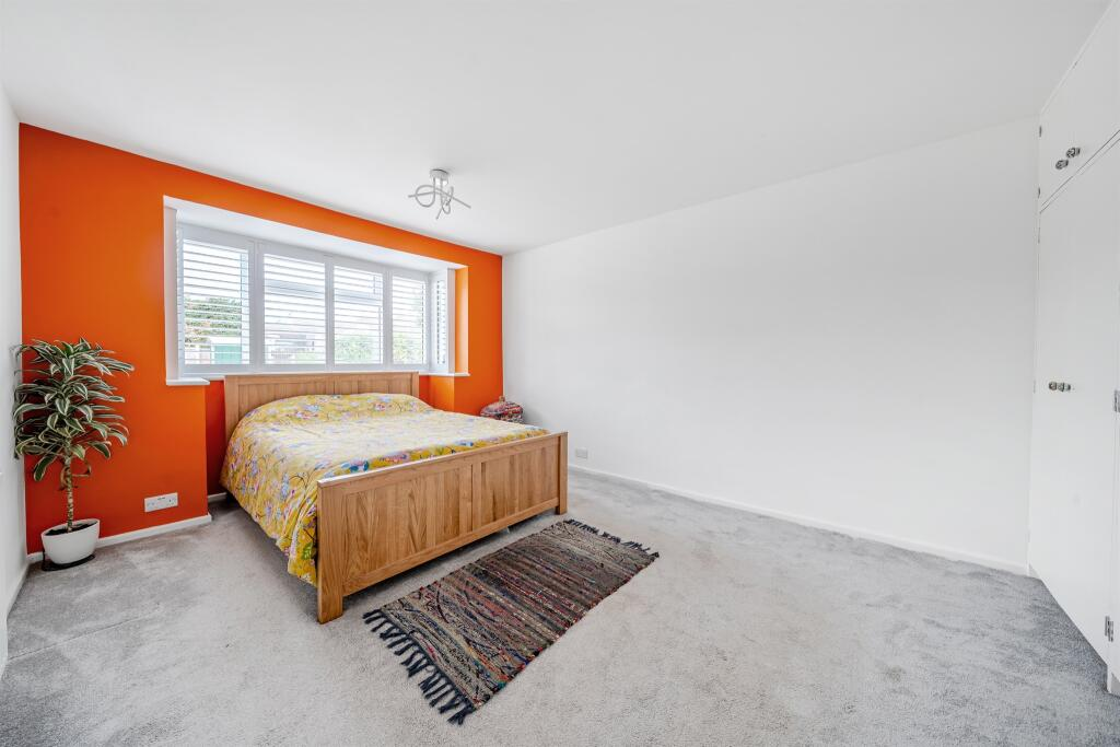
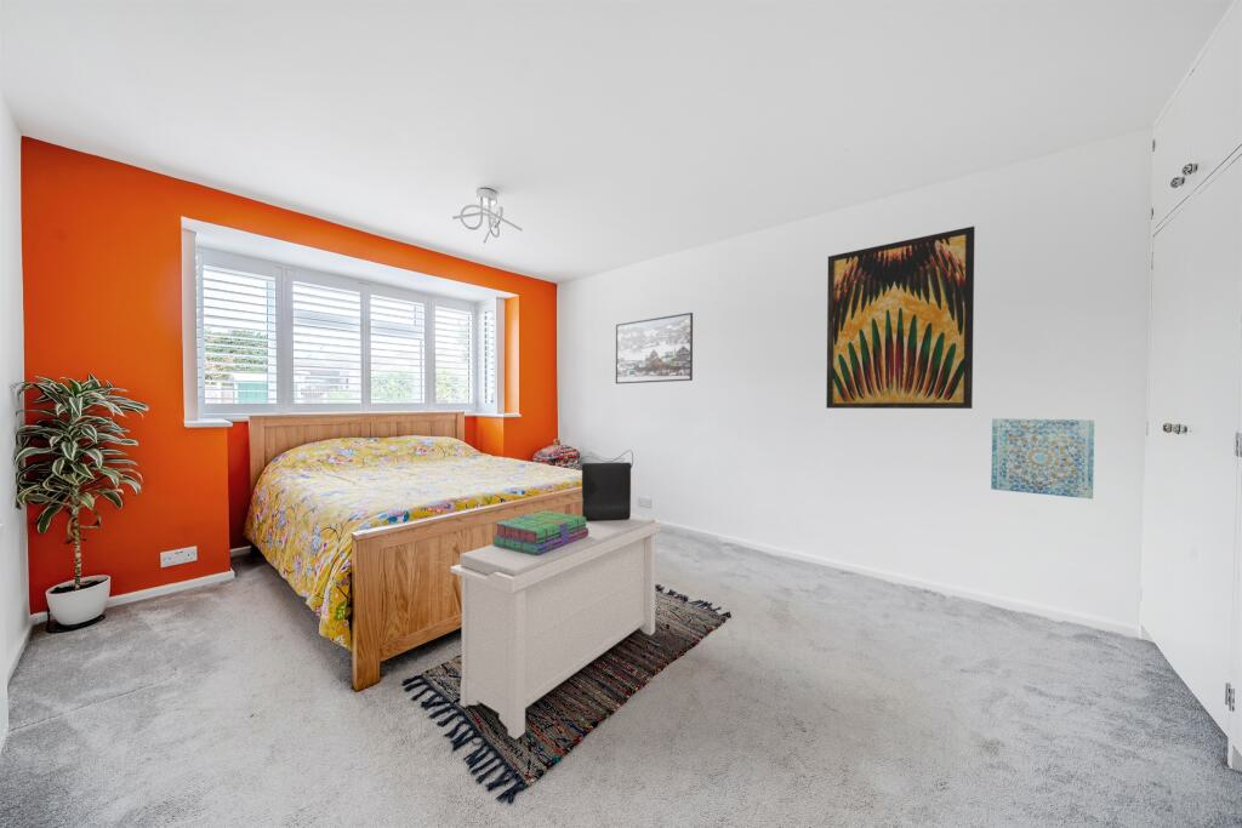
+ stack of books [490,509,588,555]
+ wall art [990,417,1095,499]
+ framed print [615,312,694,386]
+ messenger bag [579,449,634,521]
+ wall art [825,225,976,410]
+ bench [449,514,662,741]
